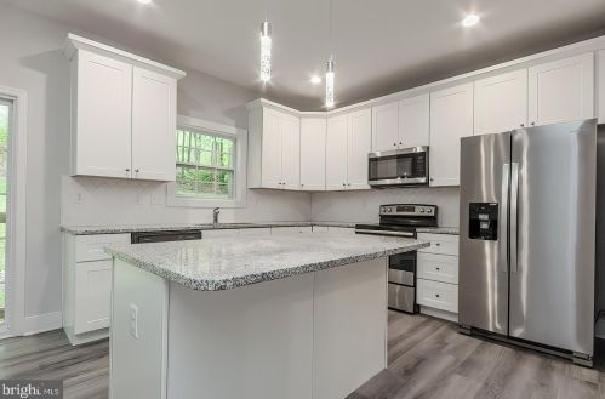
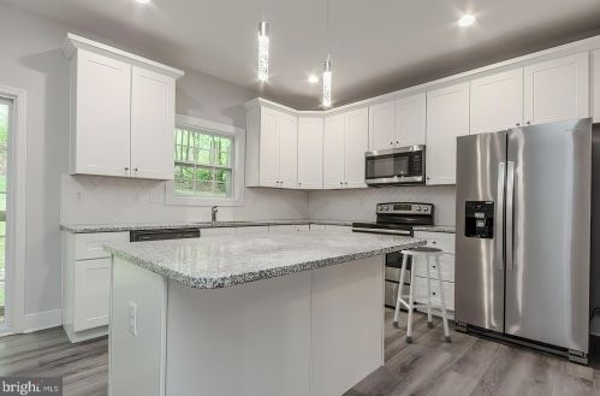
+ stool [391,246,452,344]
